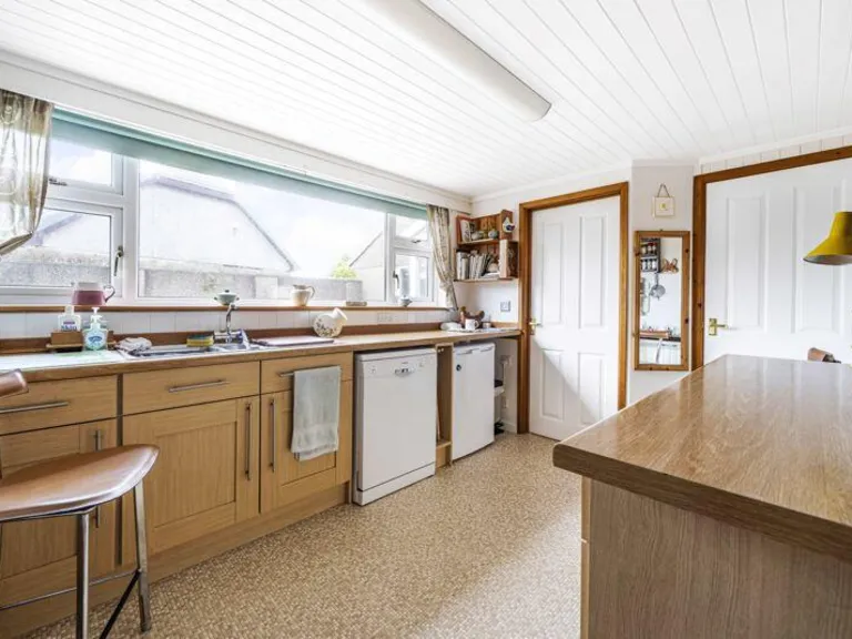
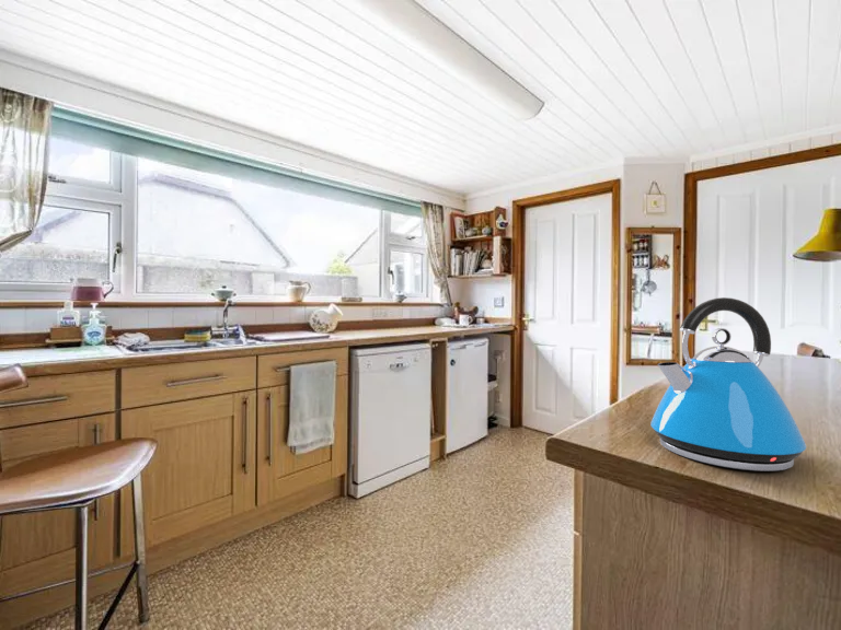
+ kettle [649,296,807,472]
